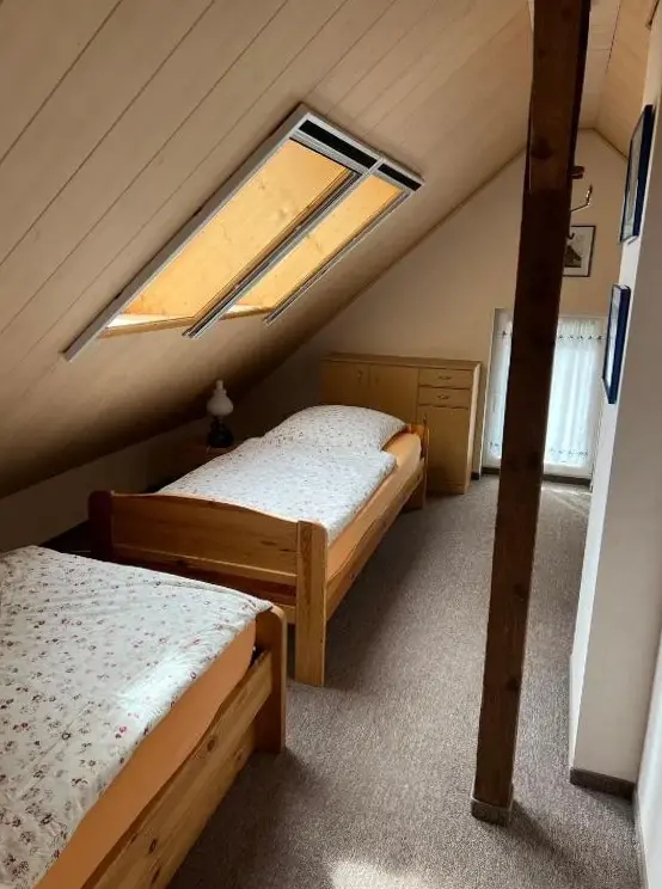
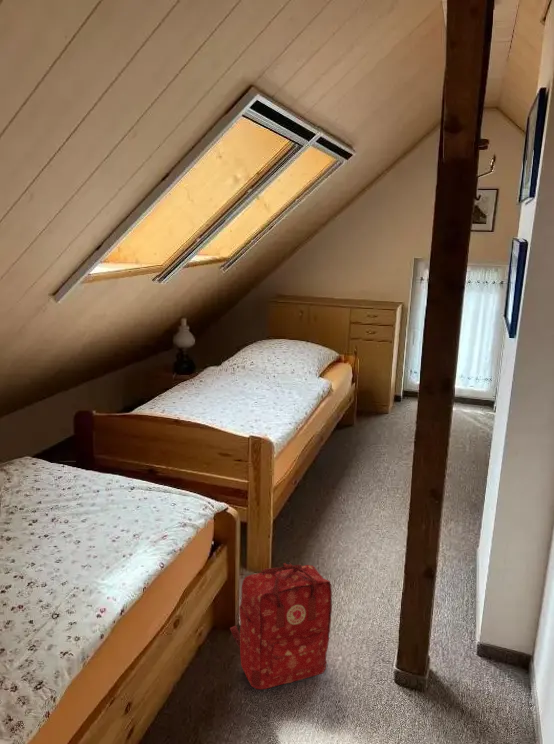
+ backpack [229,561,333,690]
